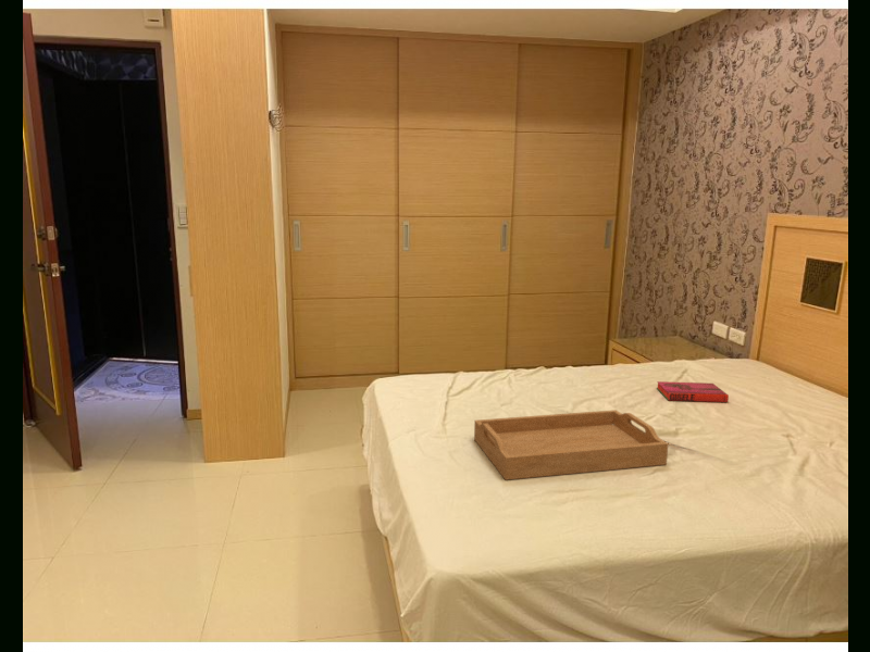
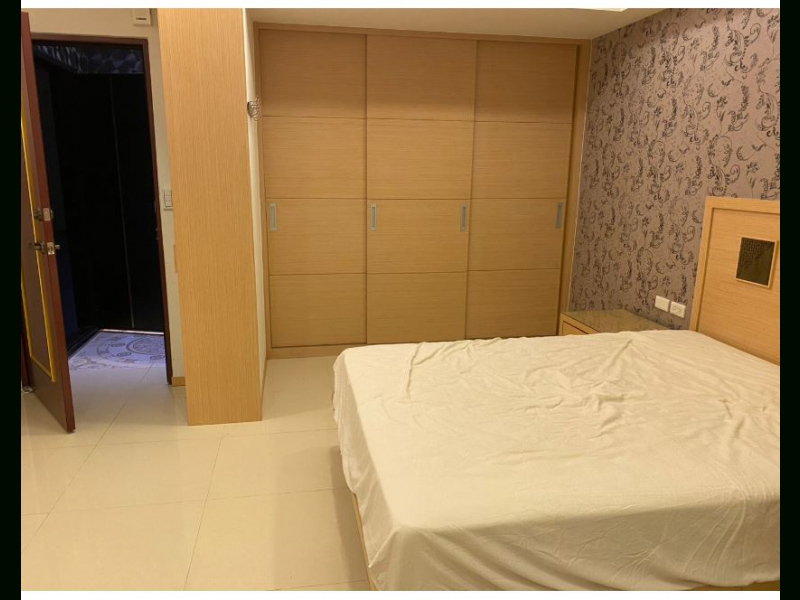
- serving tray [473,409,670,481]
- hardback book [656,380,730,403]
